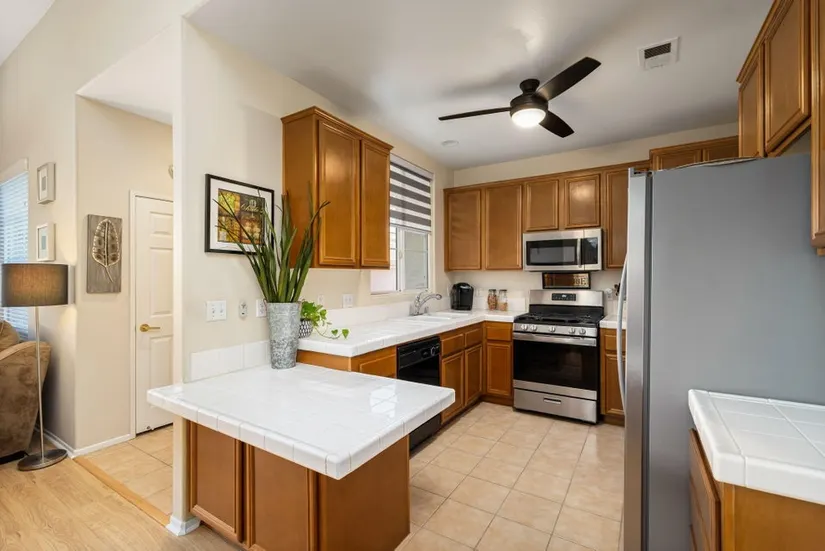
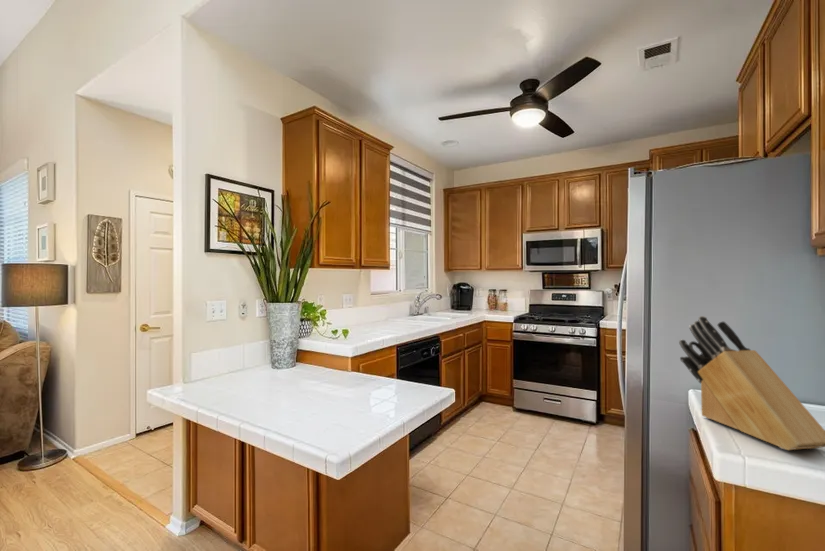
+ knife block [678,315,825,451]
